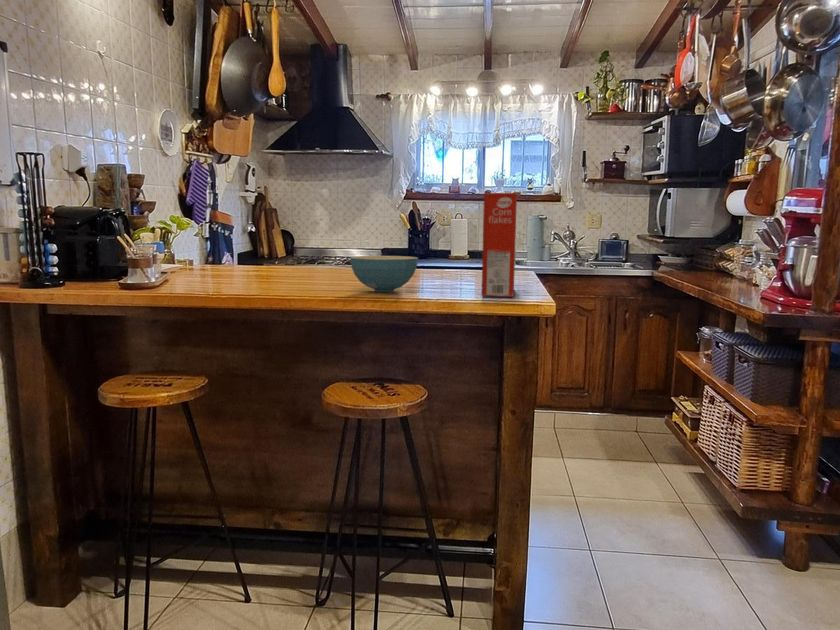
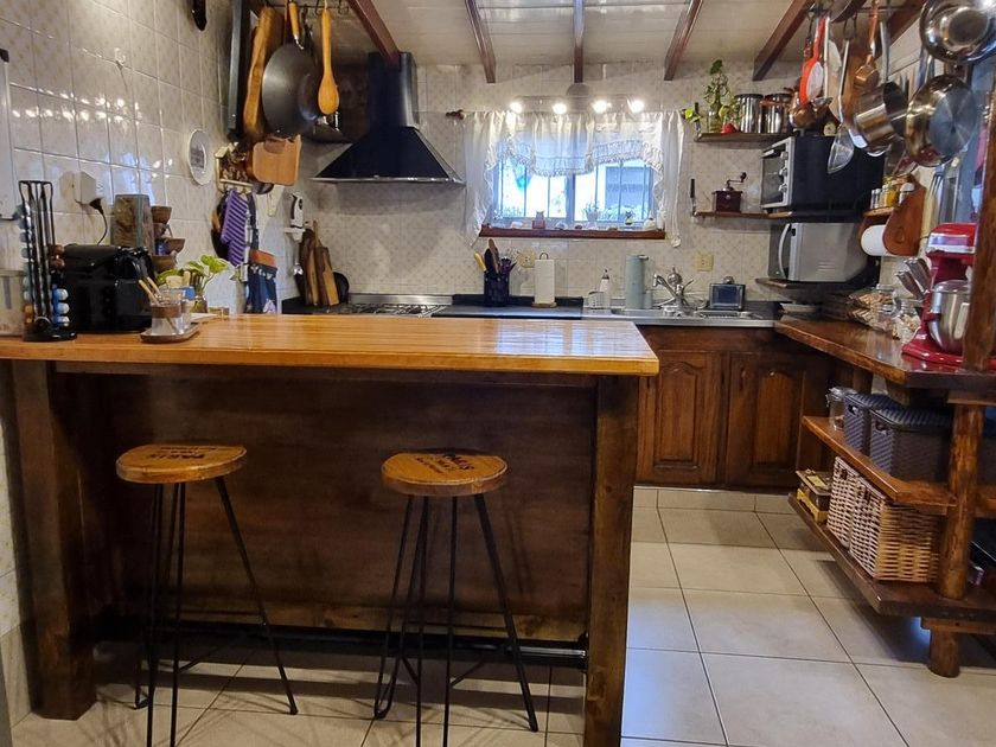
- cereal bowl [349,255,419,293]
- cereal box [481,192,518,298]
